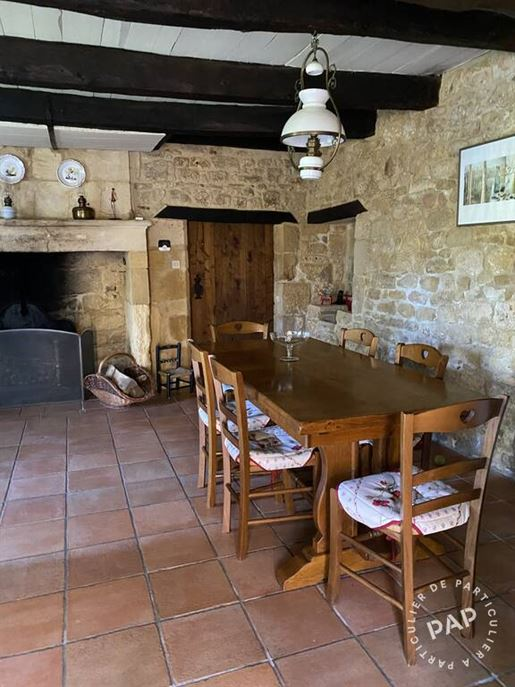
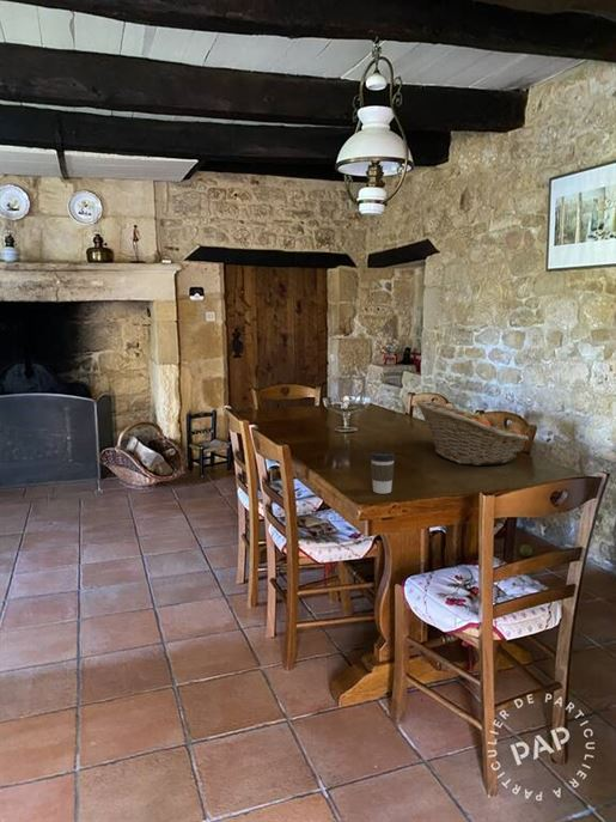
+ coffee cup [370,450,396,494]
+ fruit basket [415,398,530,467]
